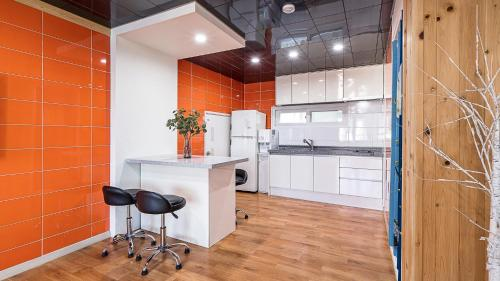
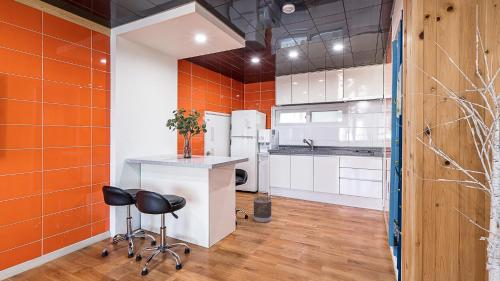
+ wastebasket [252,196,273,223]
